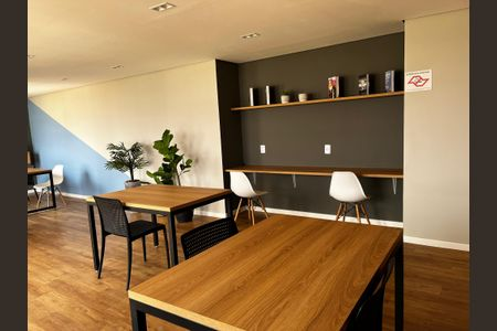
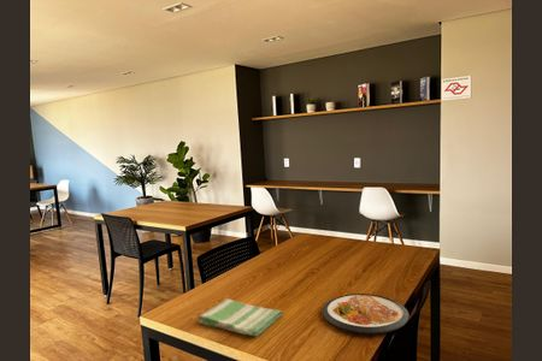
+ dish towel [196,297,284,337]
+ dish [320,292,410,335]
